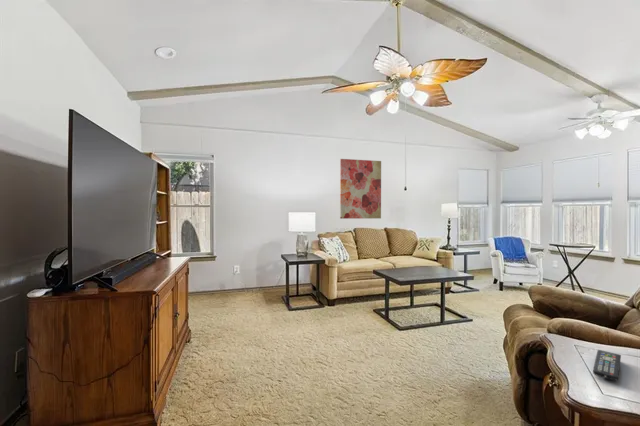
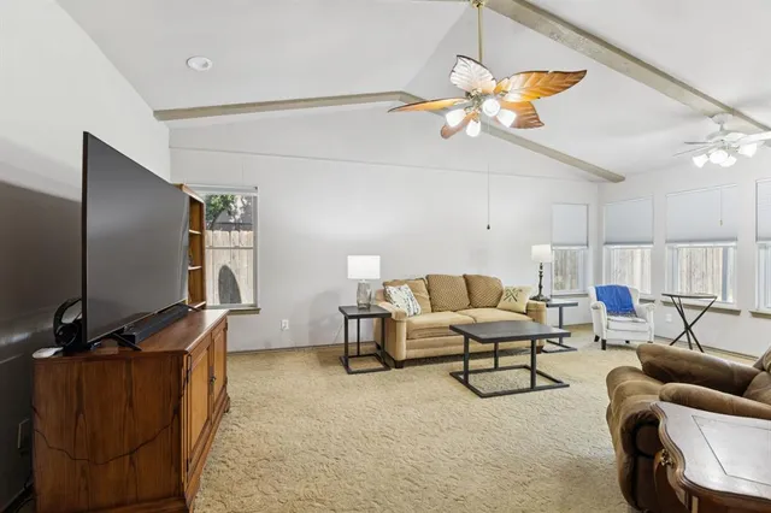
- remote control [592,349,622,382]
- wall art [339,158,382,220]
